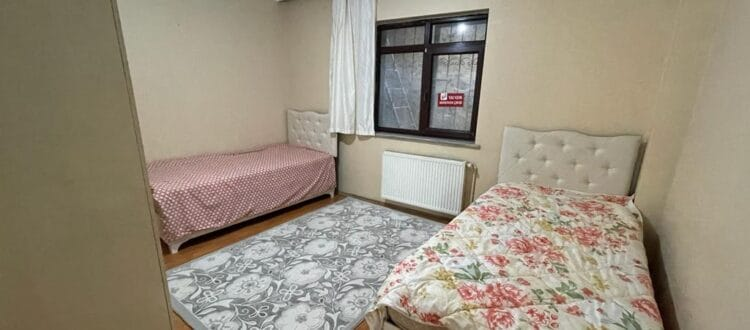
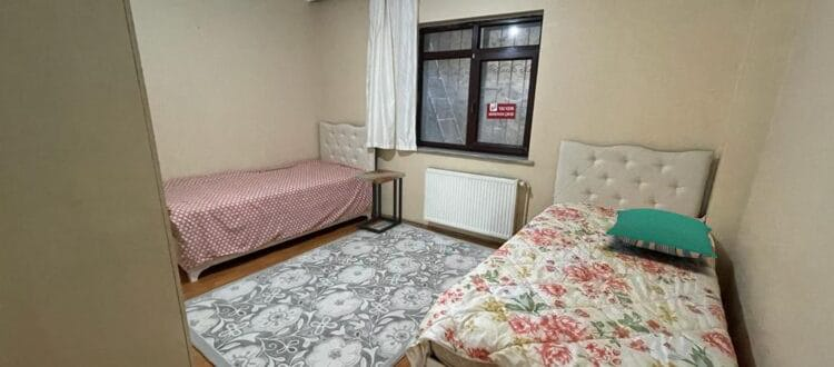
+ pillow [604,207,717,259]
+ side table [354,168,406,235]
